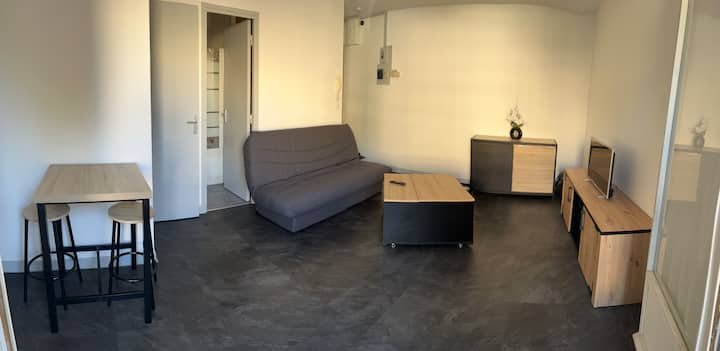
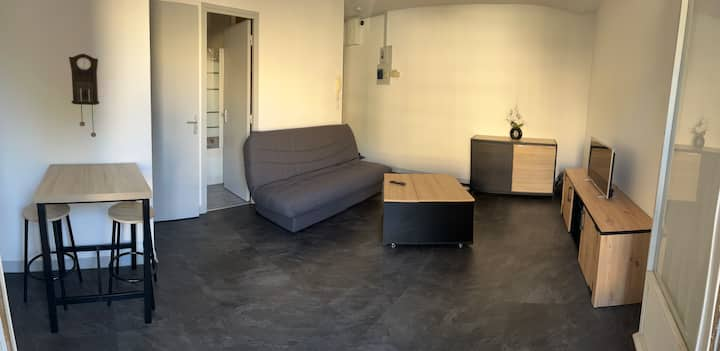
+ pendulum clock [68,53,101,138]
